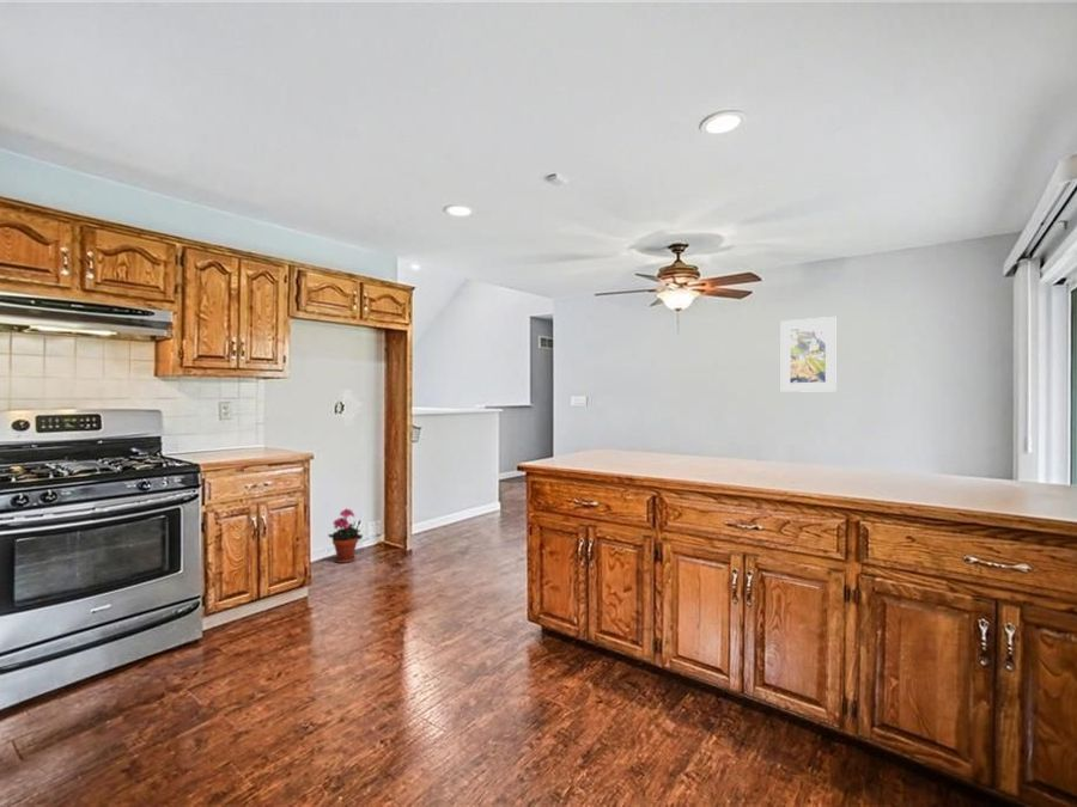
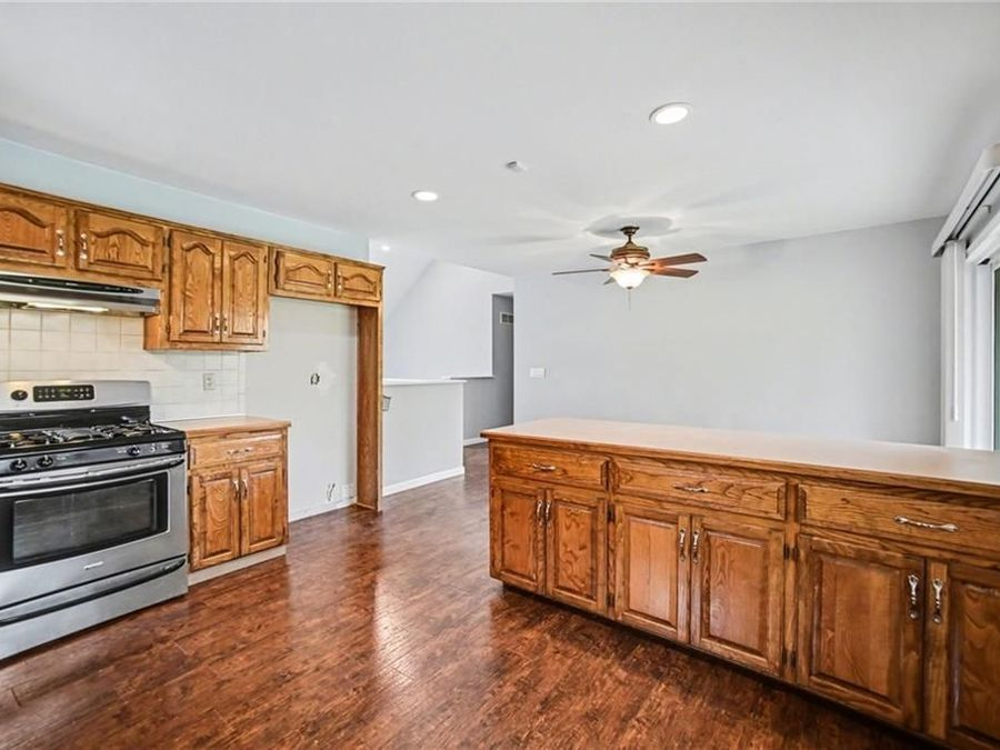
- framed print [780,316,836,393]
- potted plant [327,507,364,564]
